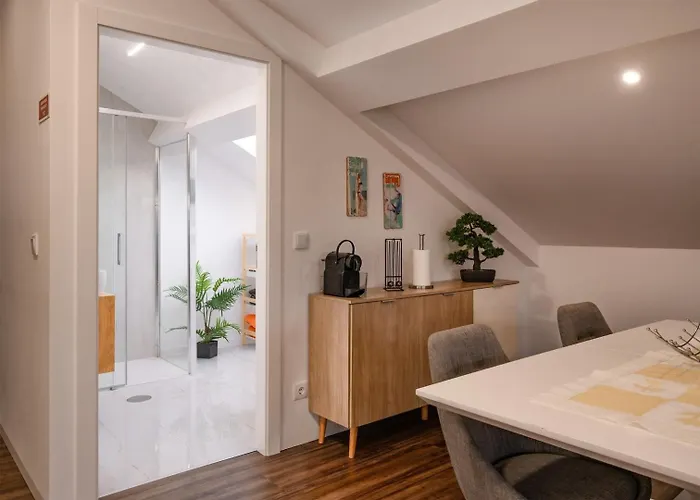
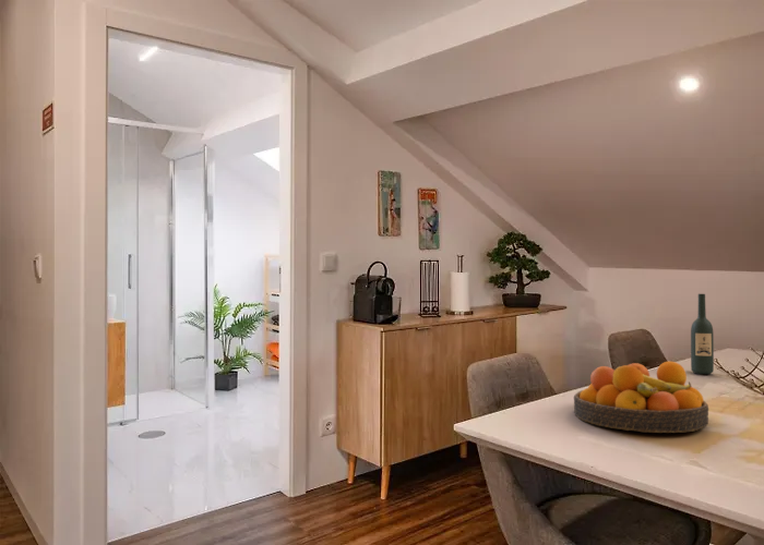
+ wine bottle [690,293,715,375]
+ fruit bowl [573,361,709,434]
